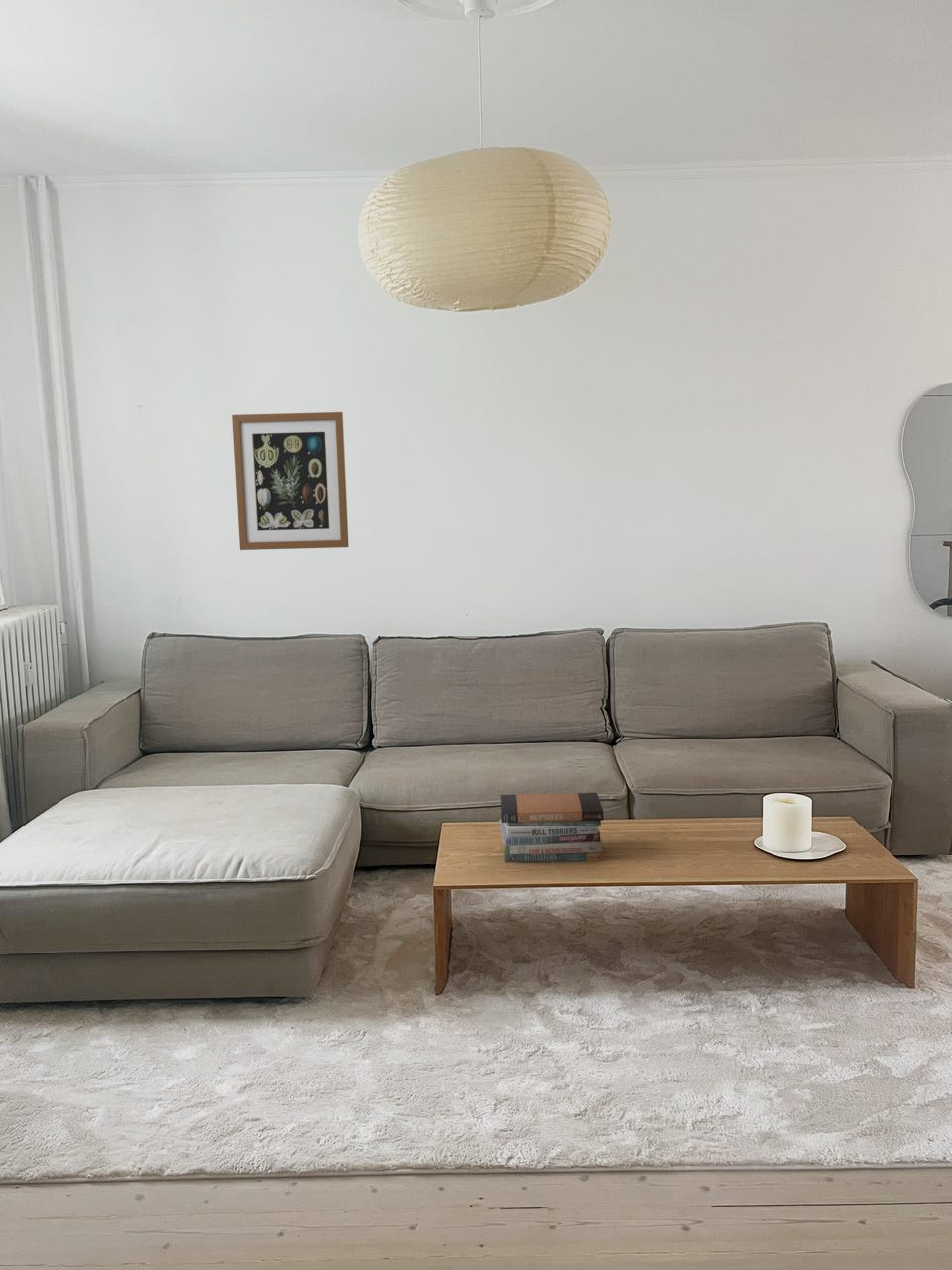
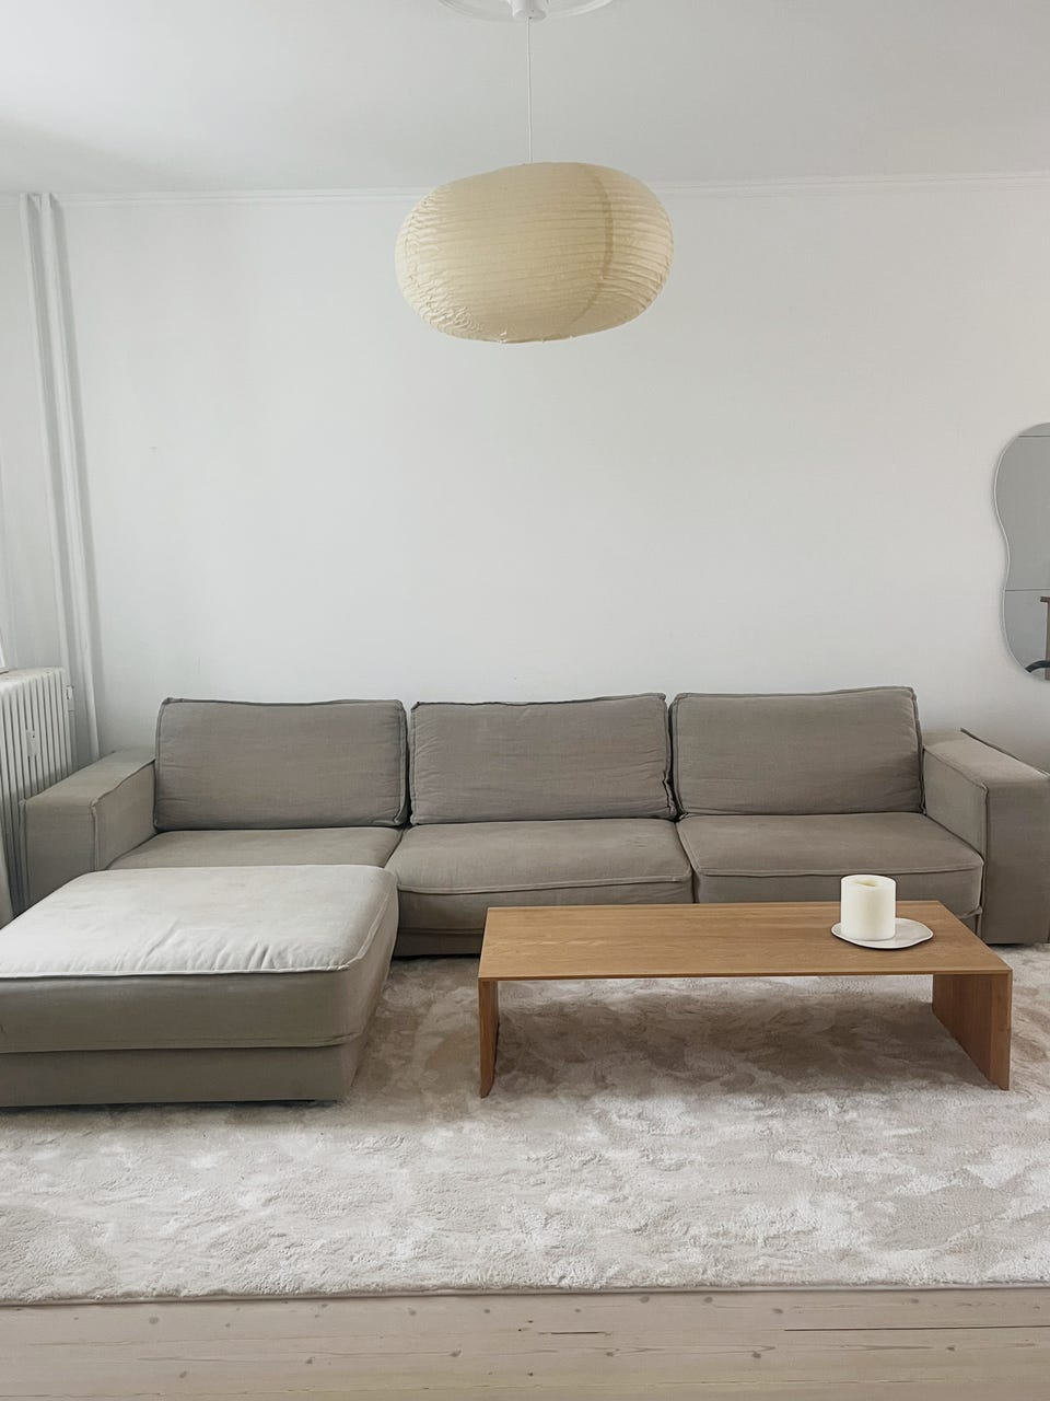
- wall art [231,411,350,551]
- book stack [498,792,604,863]
